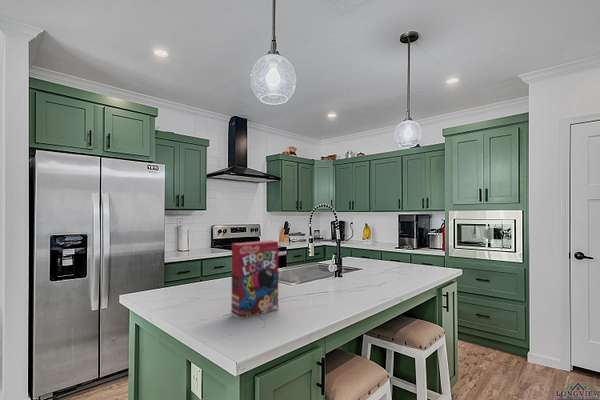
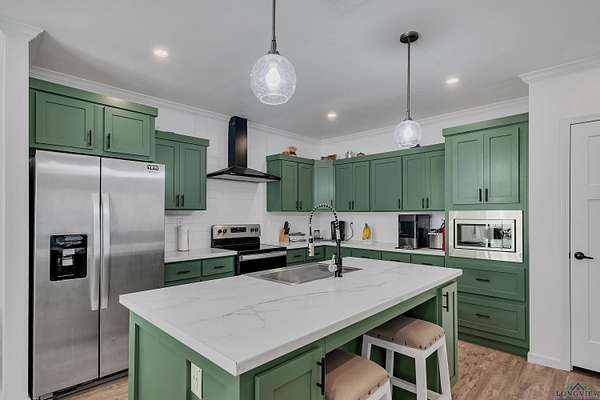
- cereal box [231,239,279,320]
